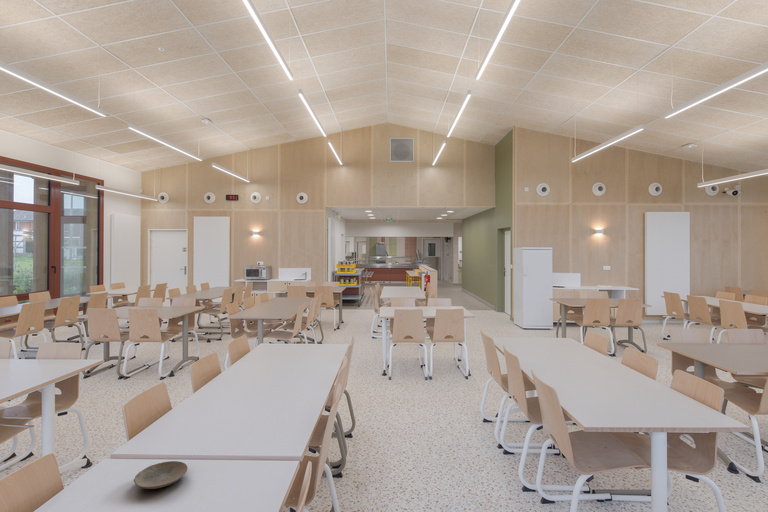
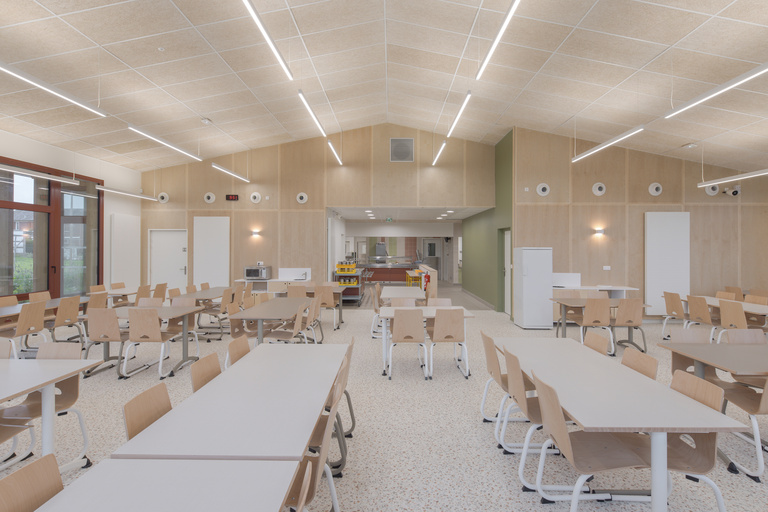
- plate [133,460,189,490]
